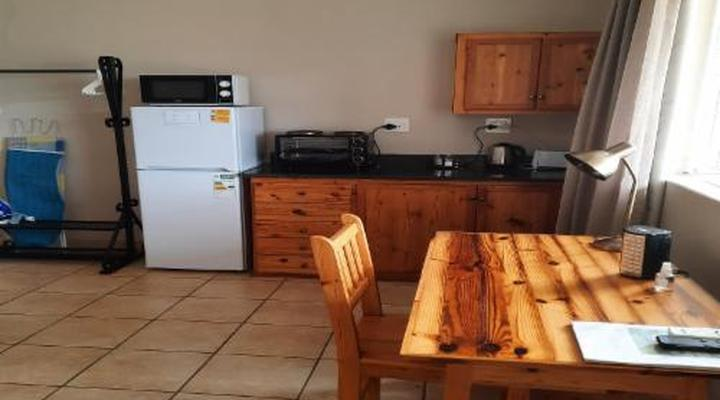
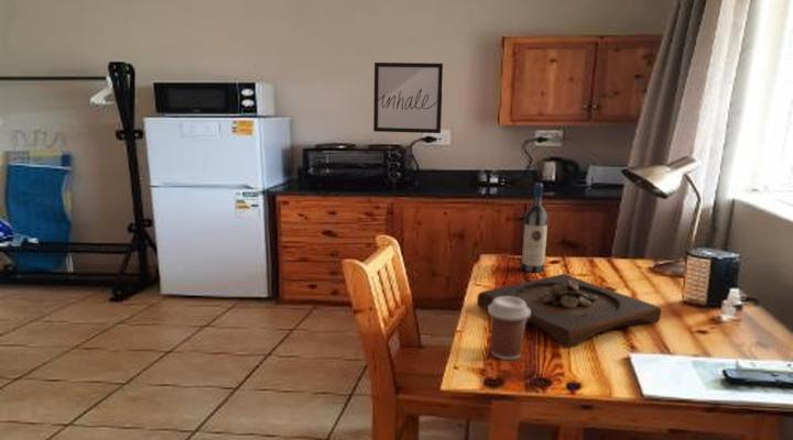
+ coffee cup [487,297,530,361]
+ wooden tray [476,273,662,350]
+ wine bottle [520,182,550,273]
+ wall art [372,62,444,134]
